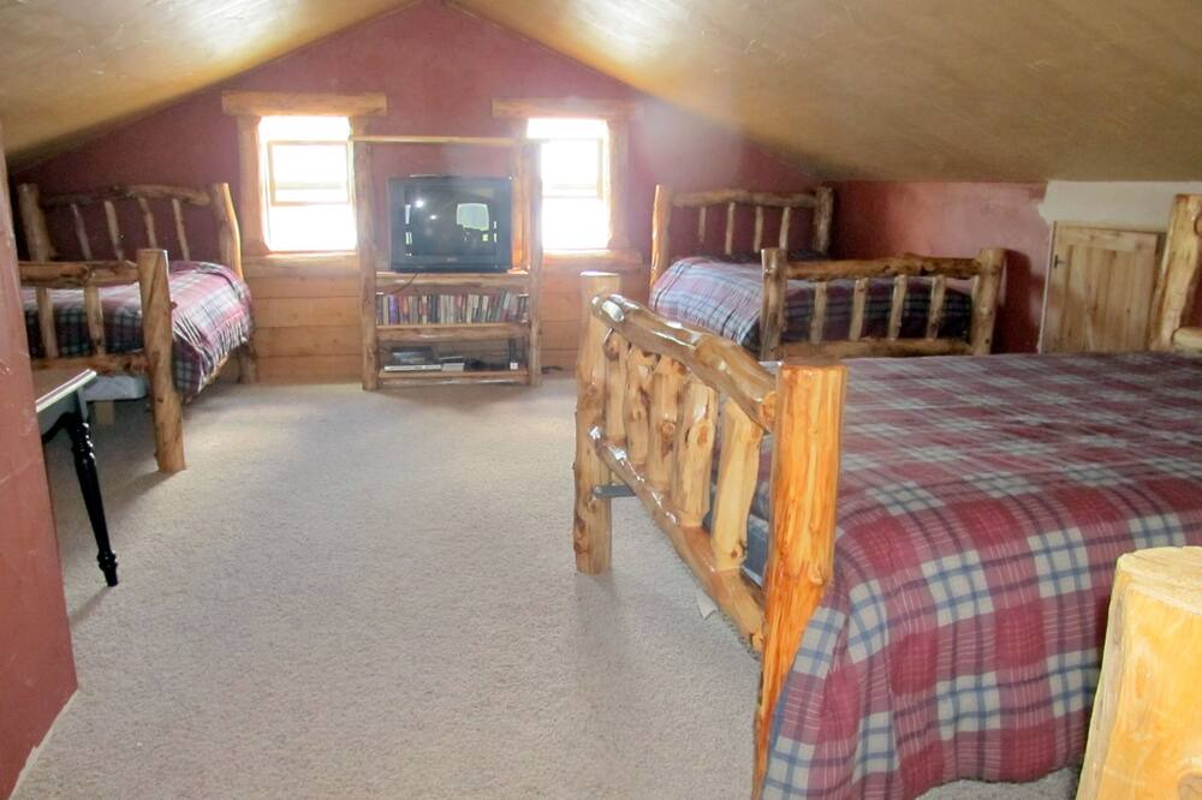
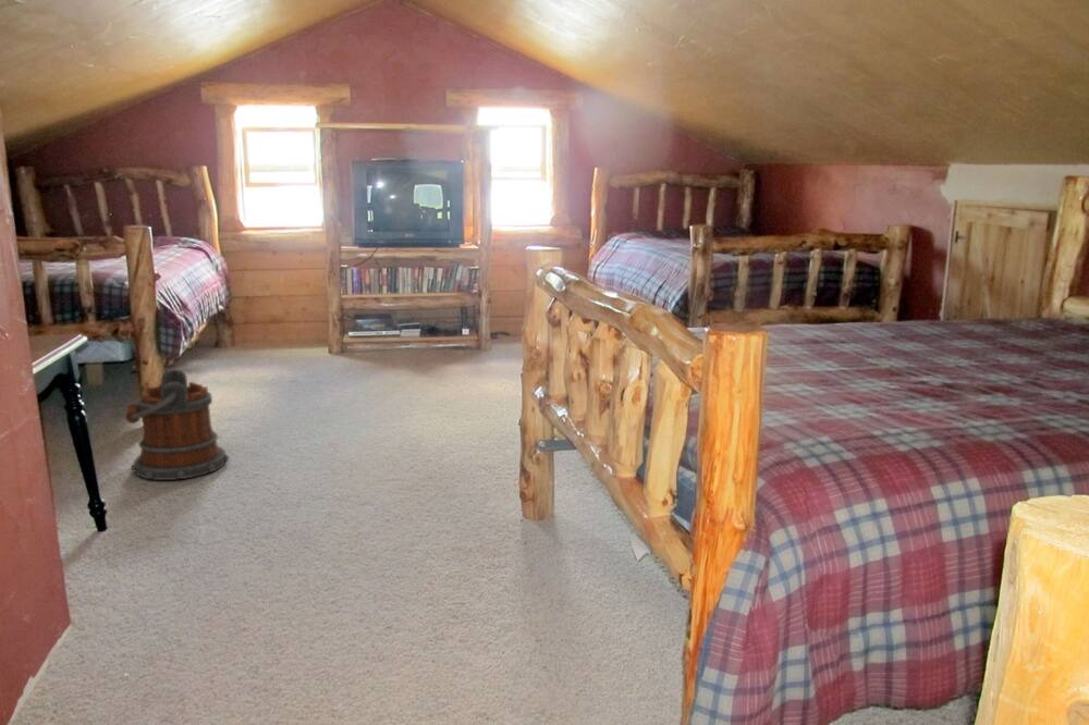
+ bucket [124,368,230,481]
